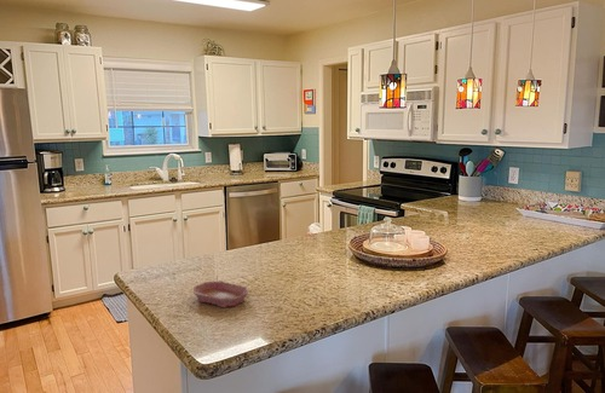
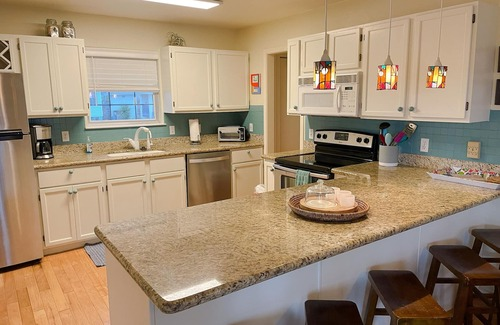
- bowl [192,279,249,308]
